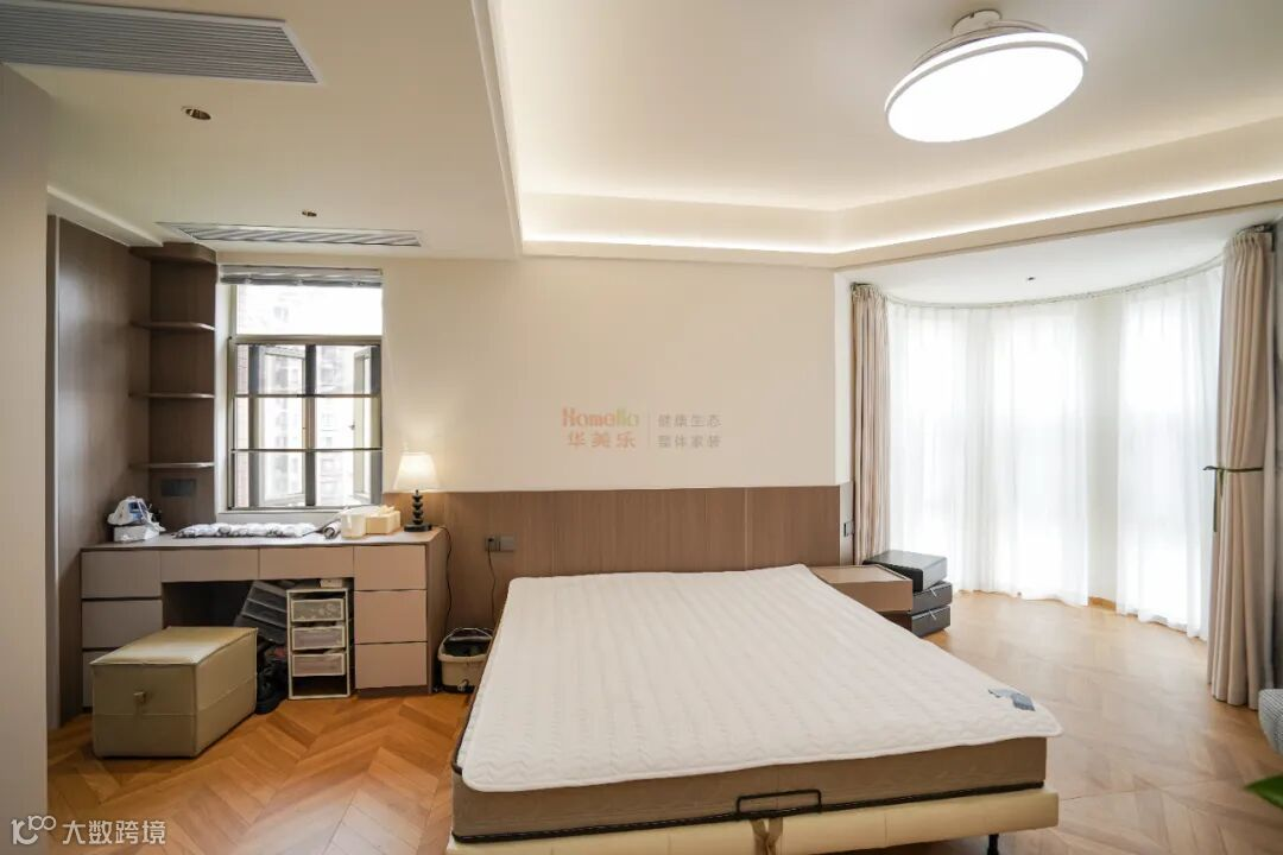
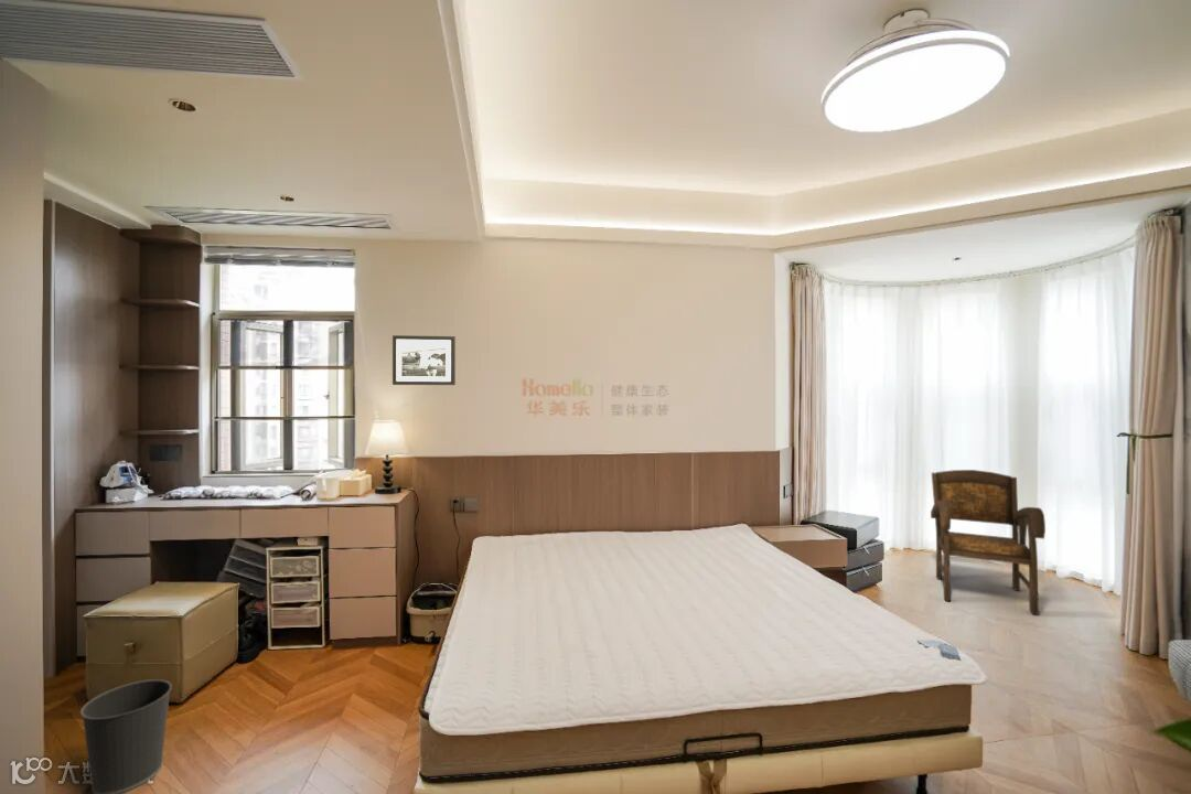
+ picture frame [391,334,457,386]
+ armchair [930,469,1047,616]
+ wastebasket [79,678,173,794]
